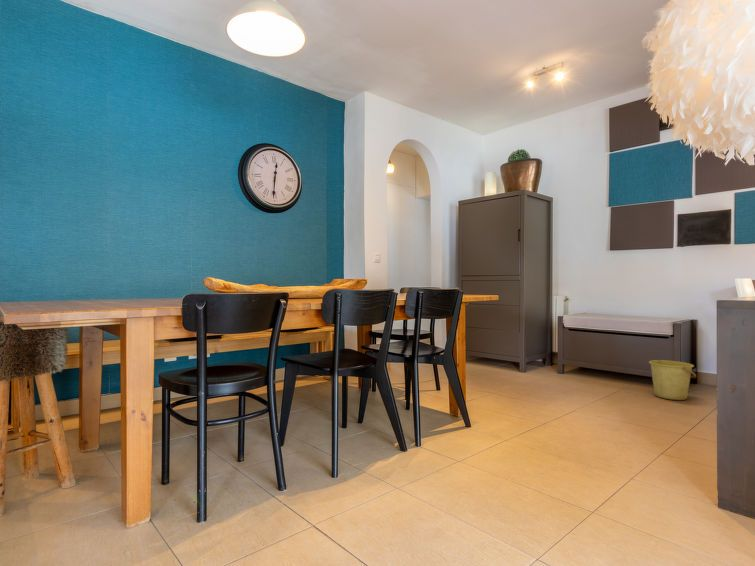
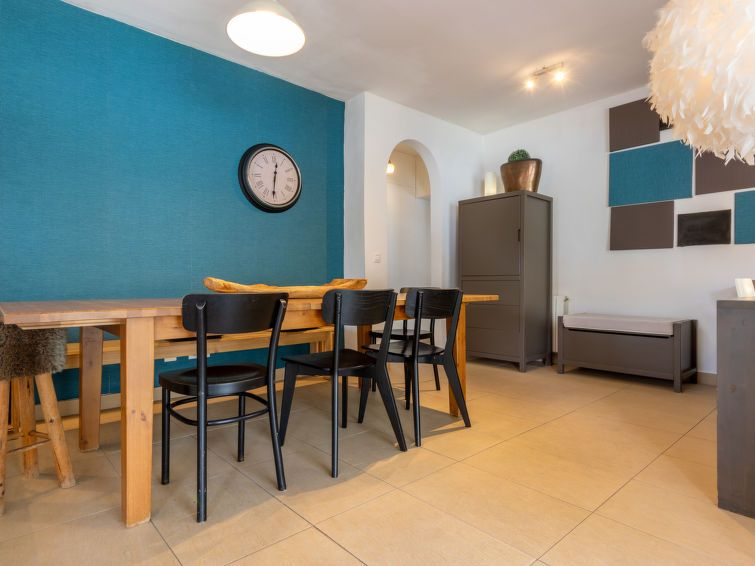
- bucket [648,359,697,401]
